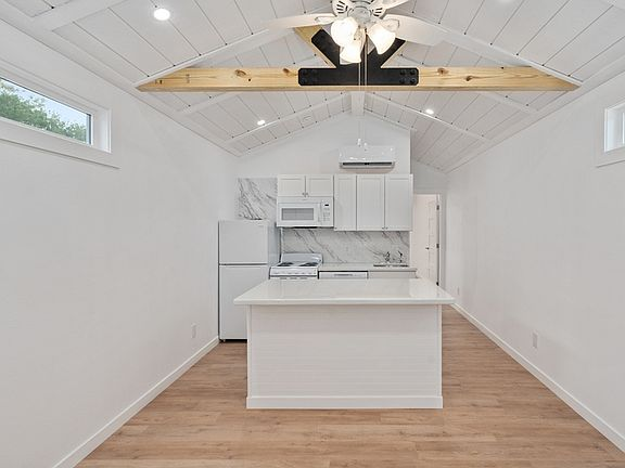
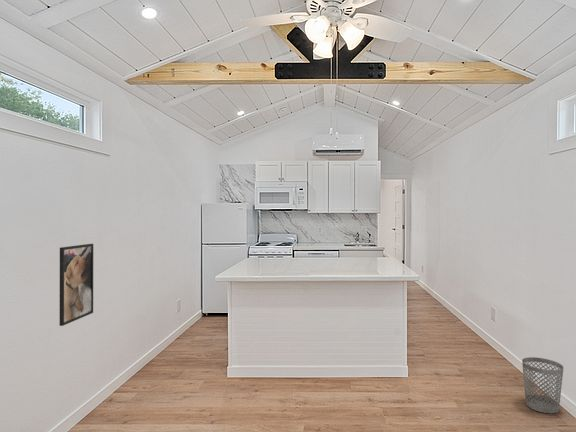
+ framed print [58,243,94,327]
+ wastebasket [521,356,565,414]
